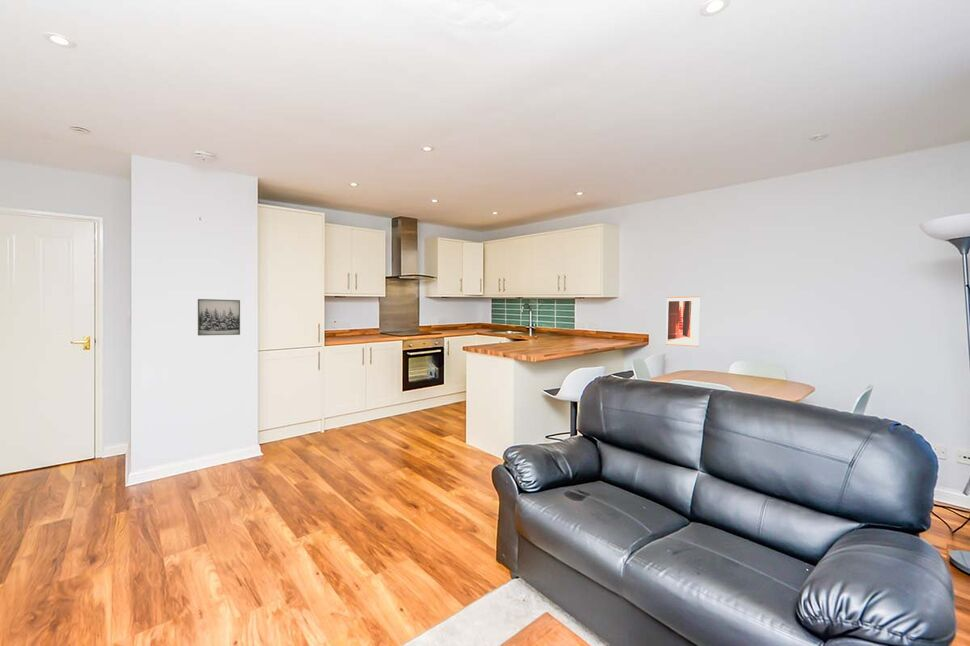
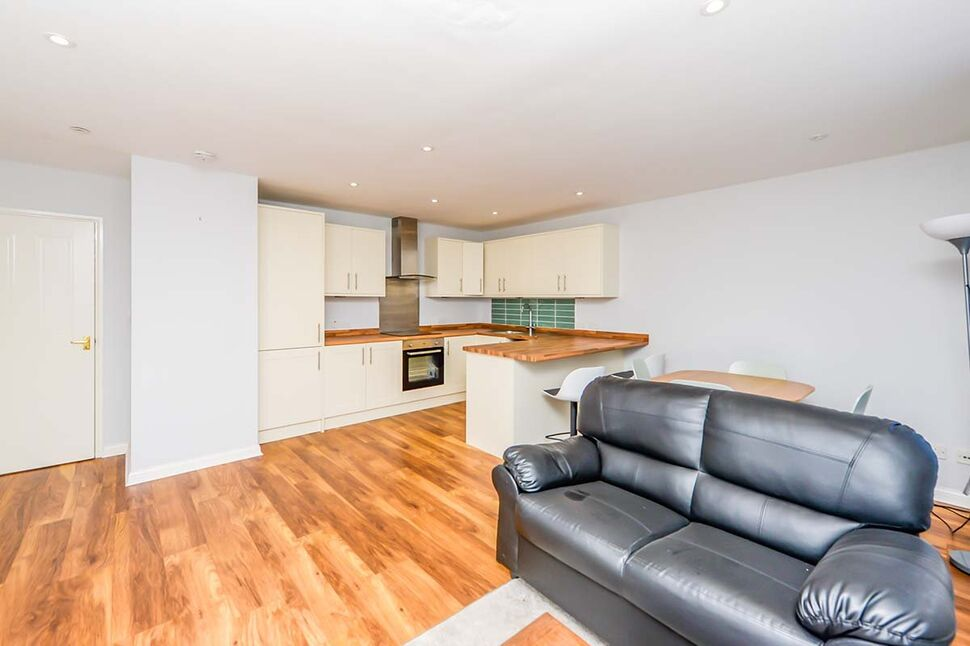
- wall art [197,298,241,337]
- wall art [665,295,701,348]
